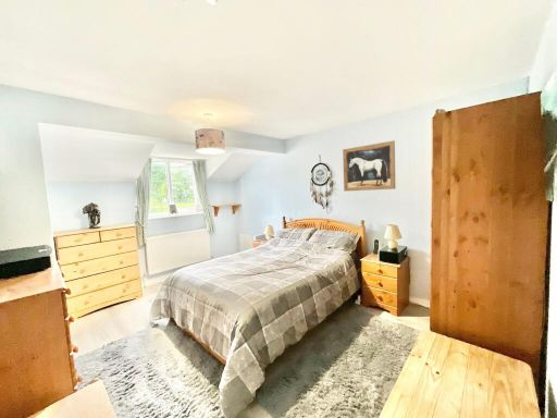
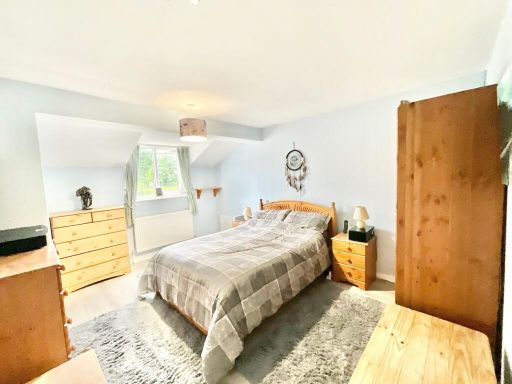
- wall art [342,139,396,193]
